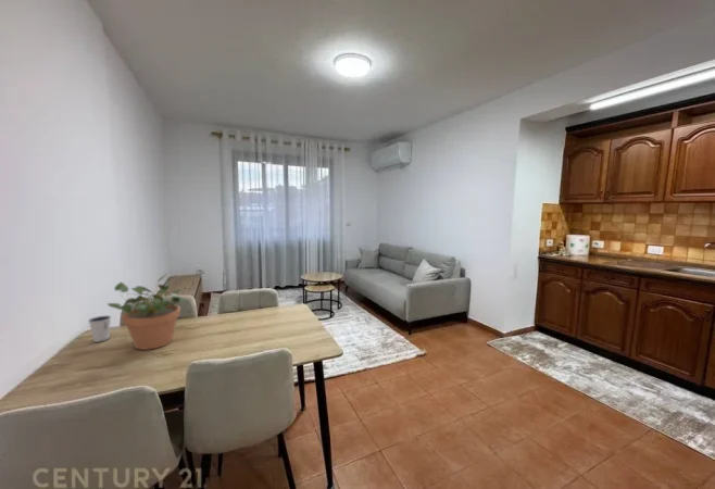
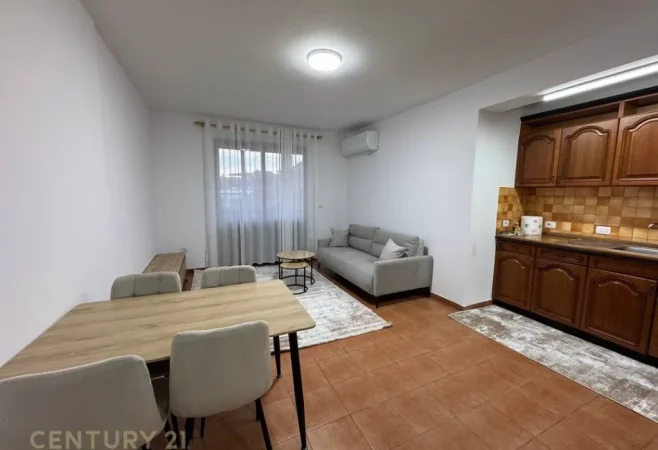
- dixie cup [87,314,112,343]
- potted plant [106,273,188,351]
